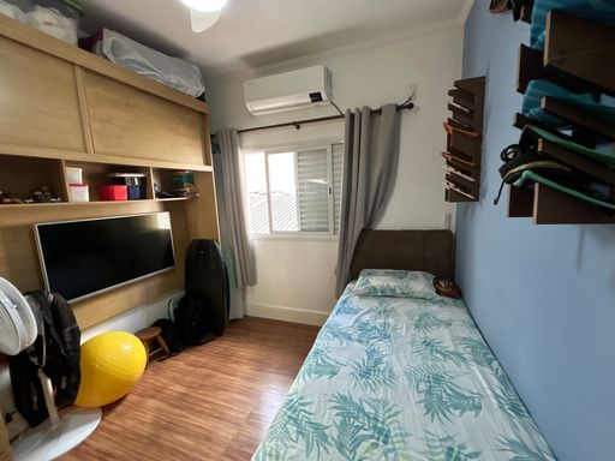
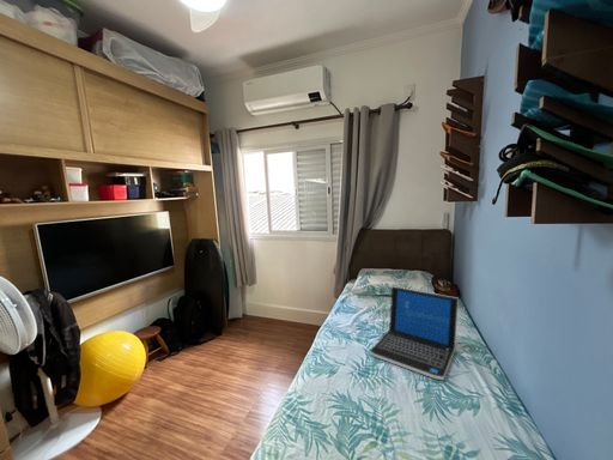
+ laptop [369,285,460,381]
